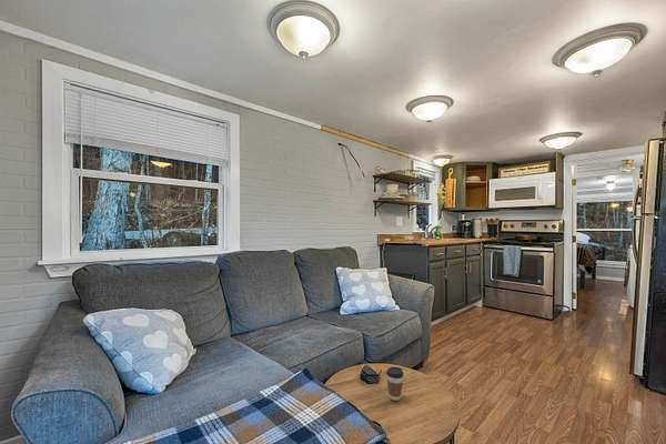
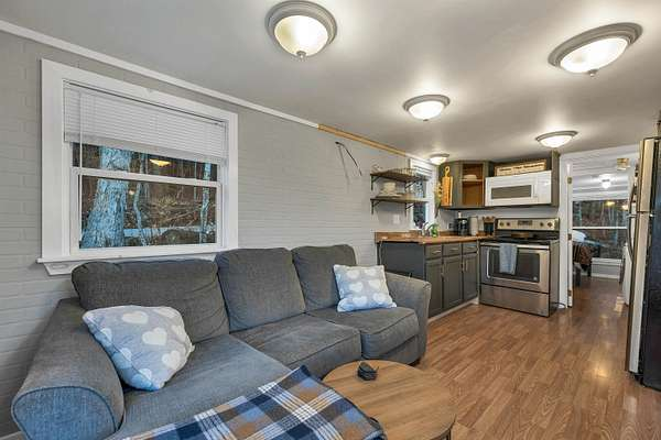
- coffee cup [385,366,405,402]
